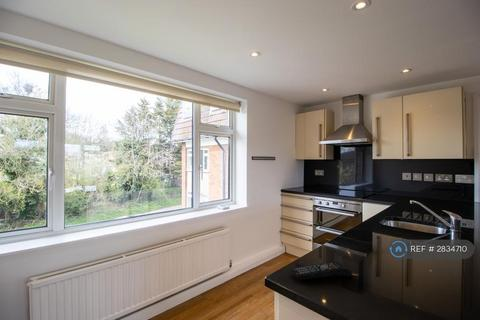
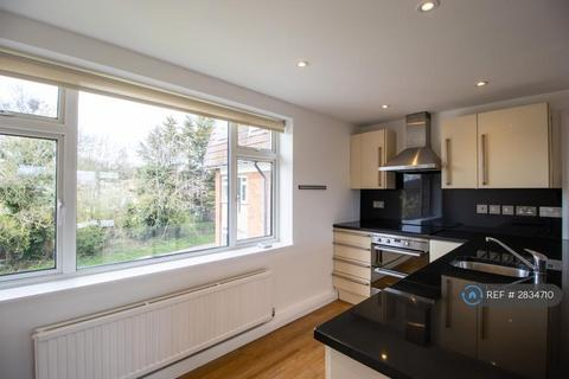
- remote control [290,261,354,281]
